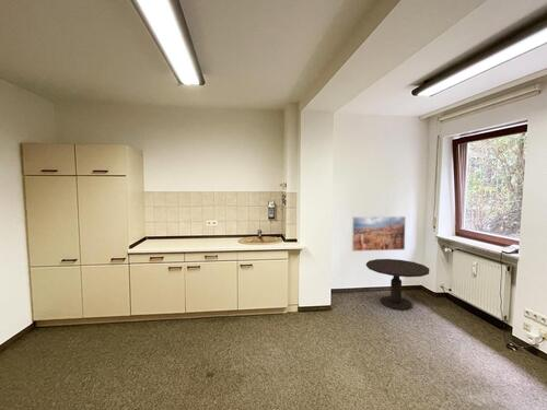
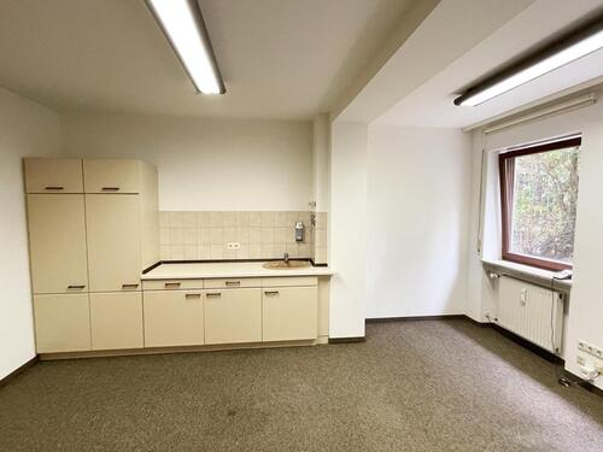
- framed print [351,215,407,253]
- side table [365,258,431,311]
